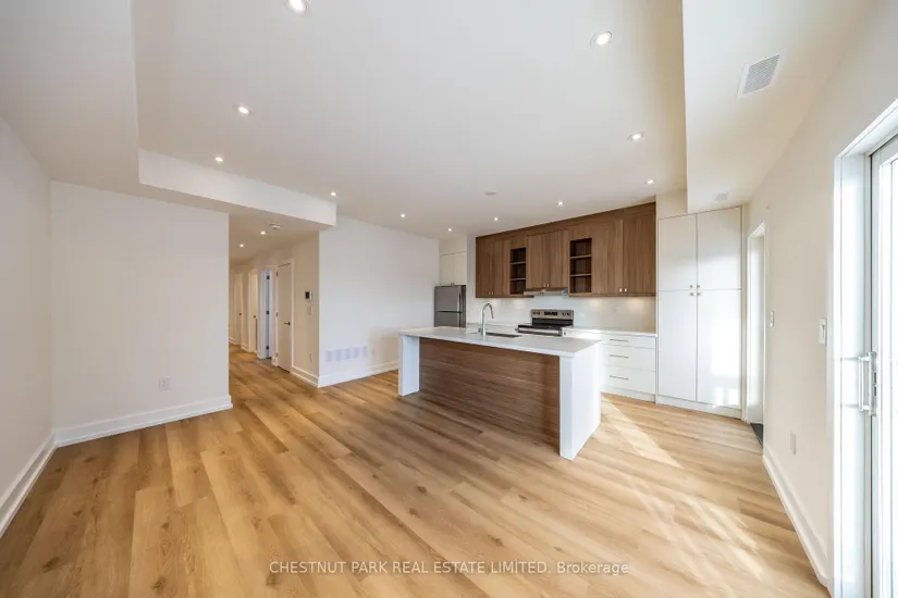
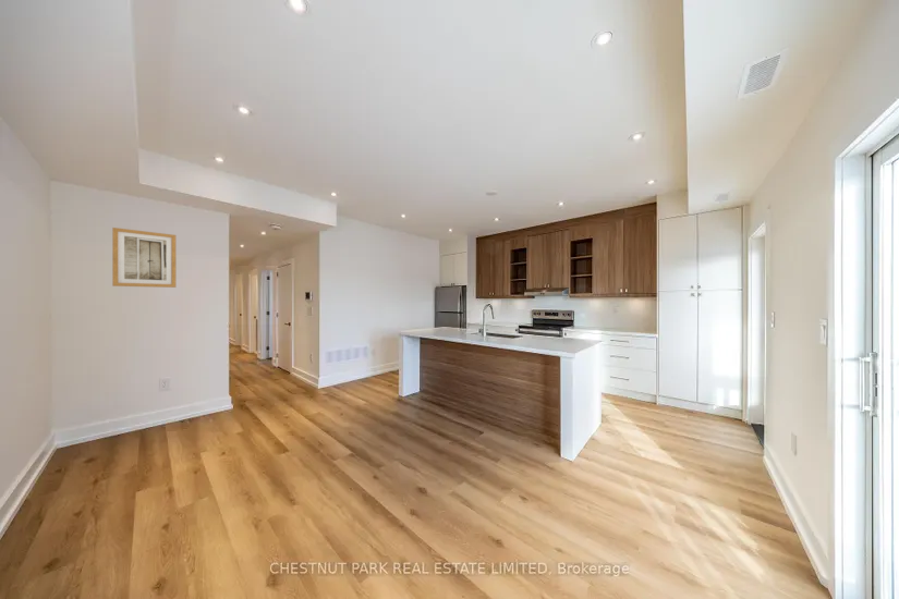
+ wall art [111,227,177,289]
